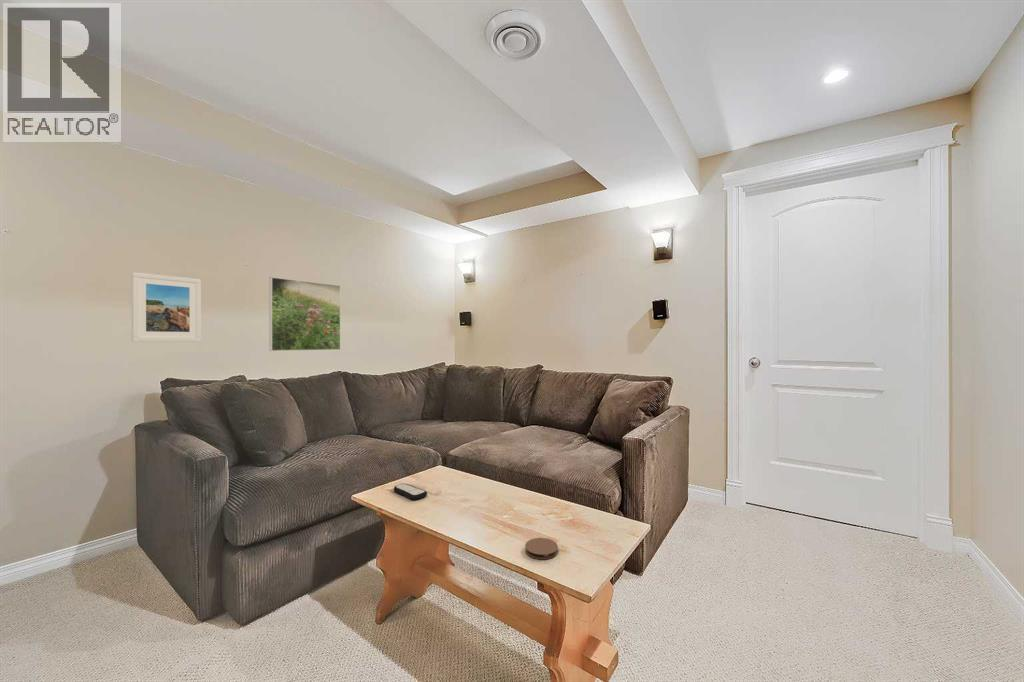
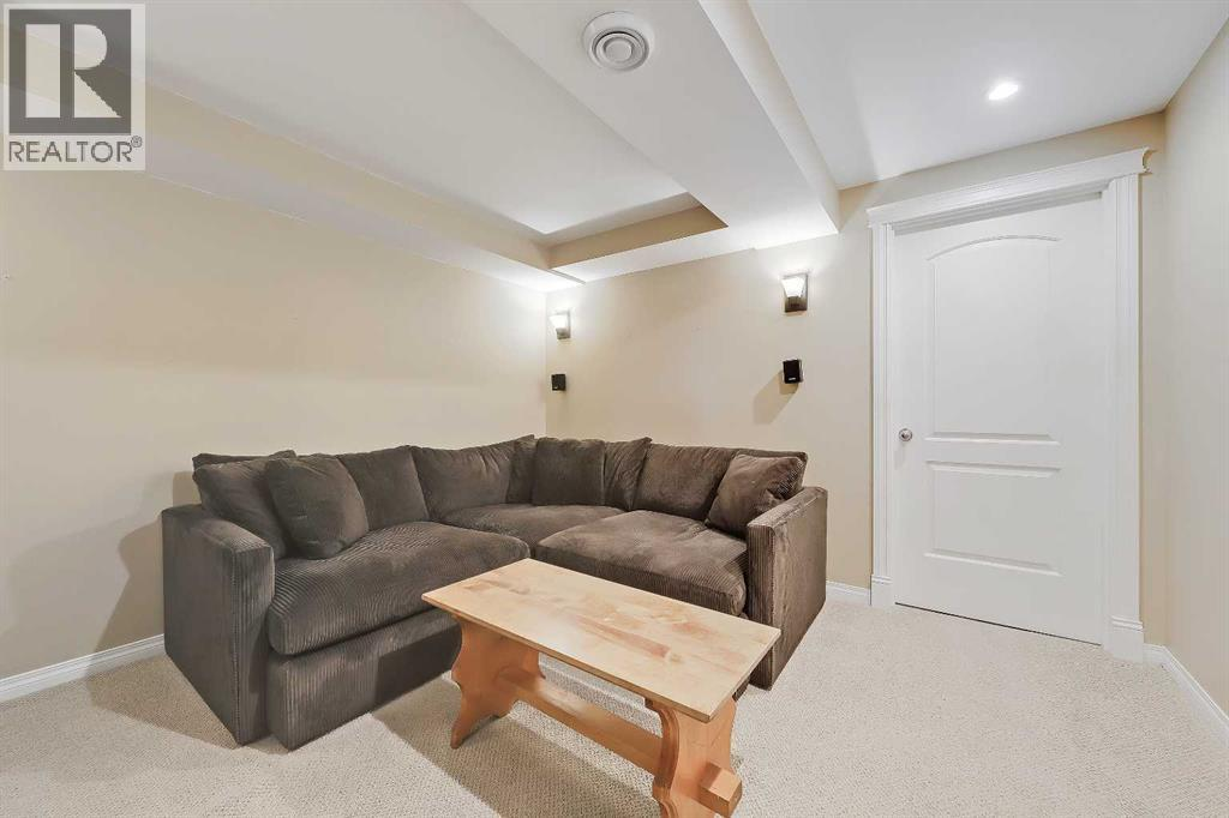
- remote control [393,483,428,501]
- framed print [268,276,341,352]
- coaster [524,537,559,560]
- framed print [131,271,202,342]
